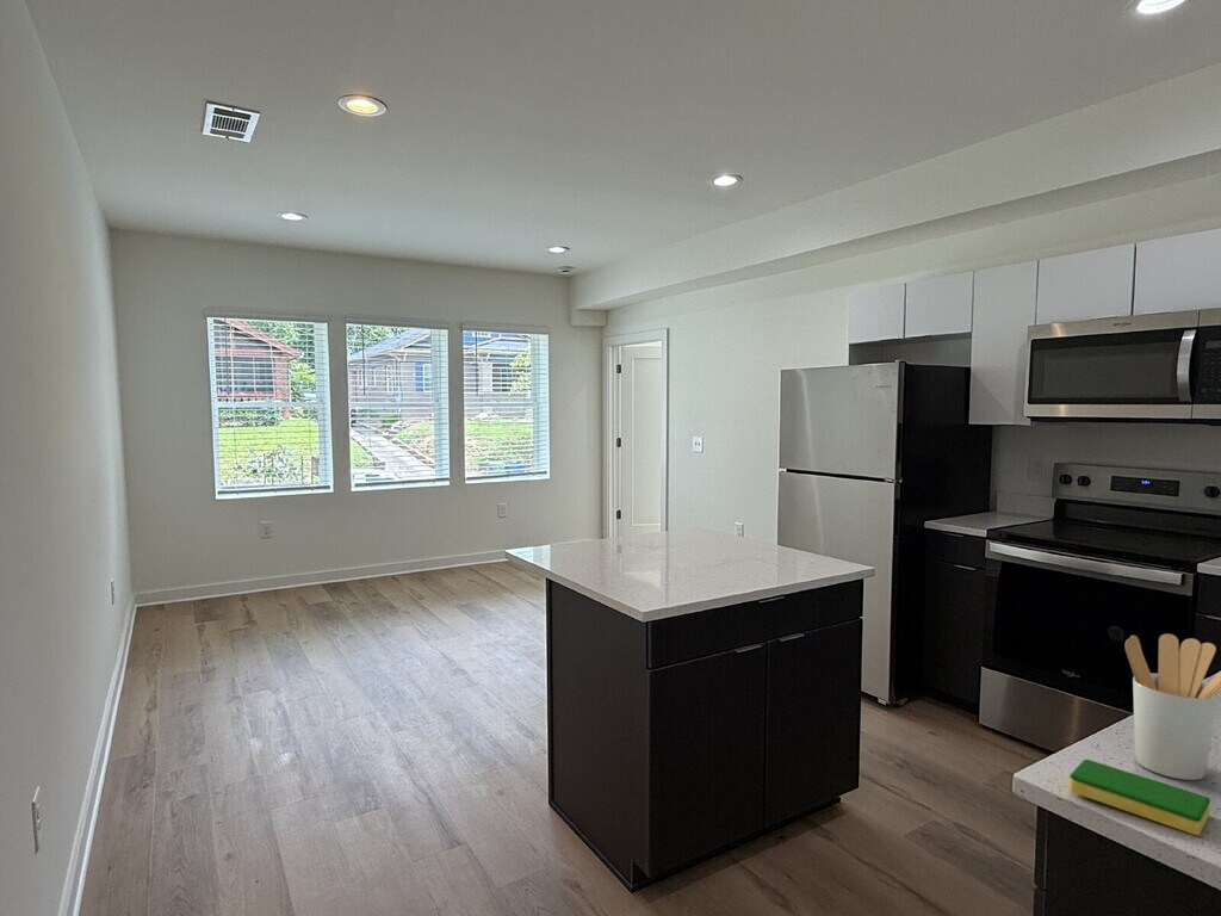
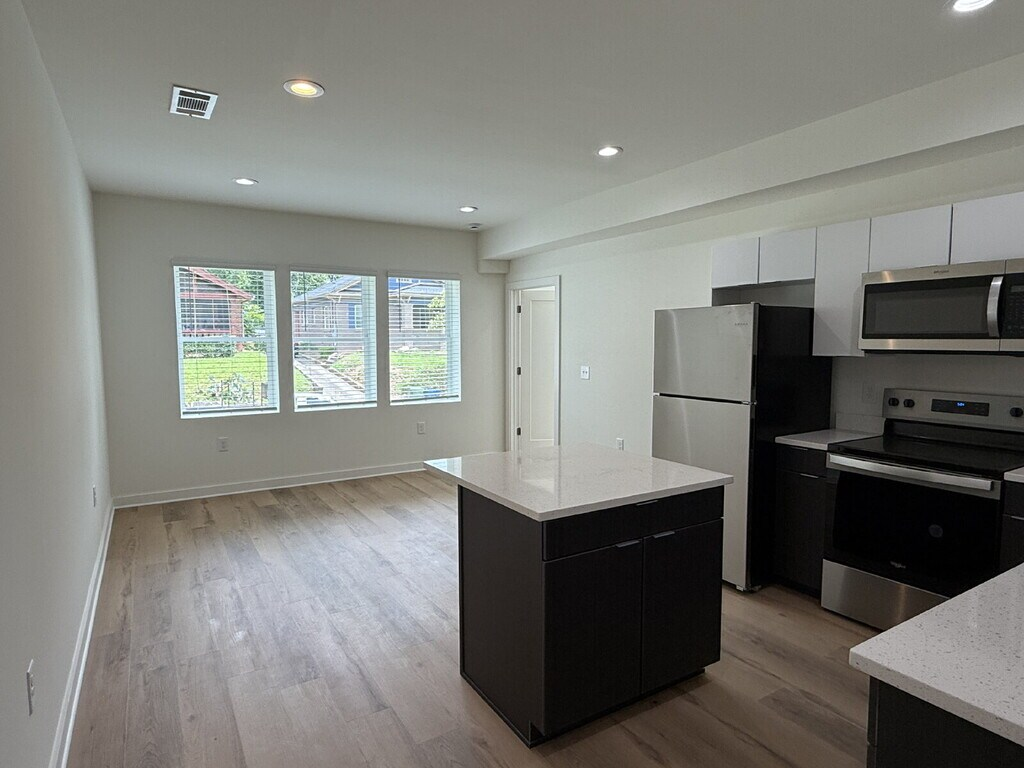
- utensil holder [1123,632,1221,781]
- dish sponge [1068,759,1211,836]
